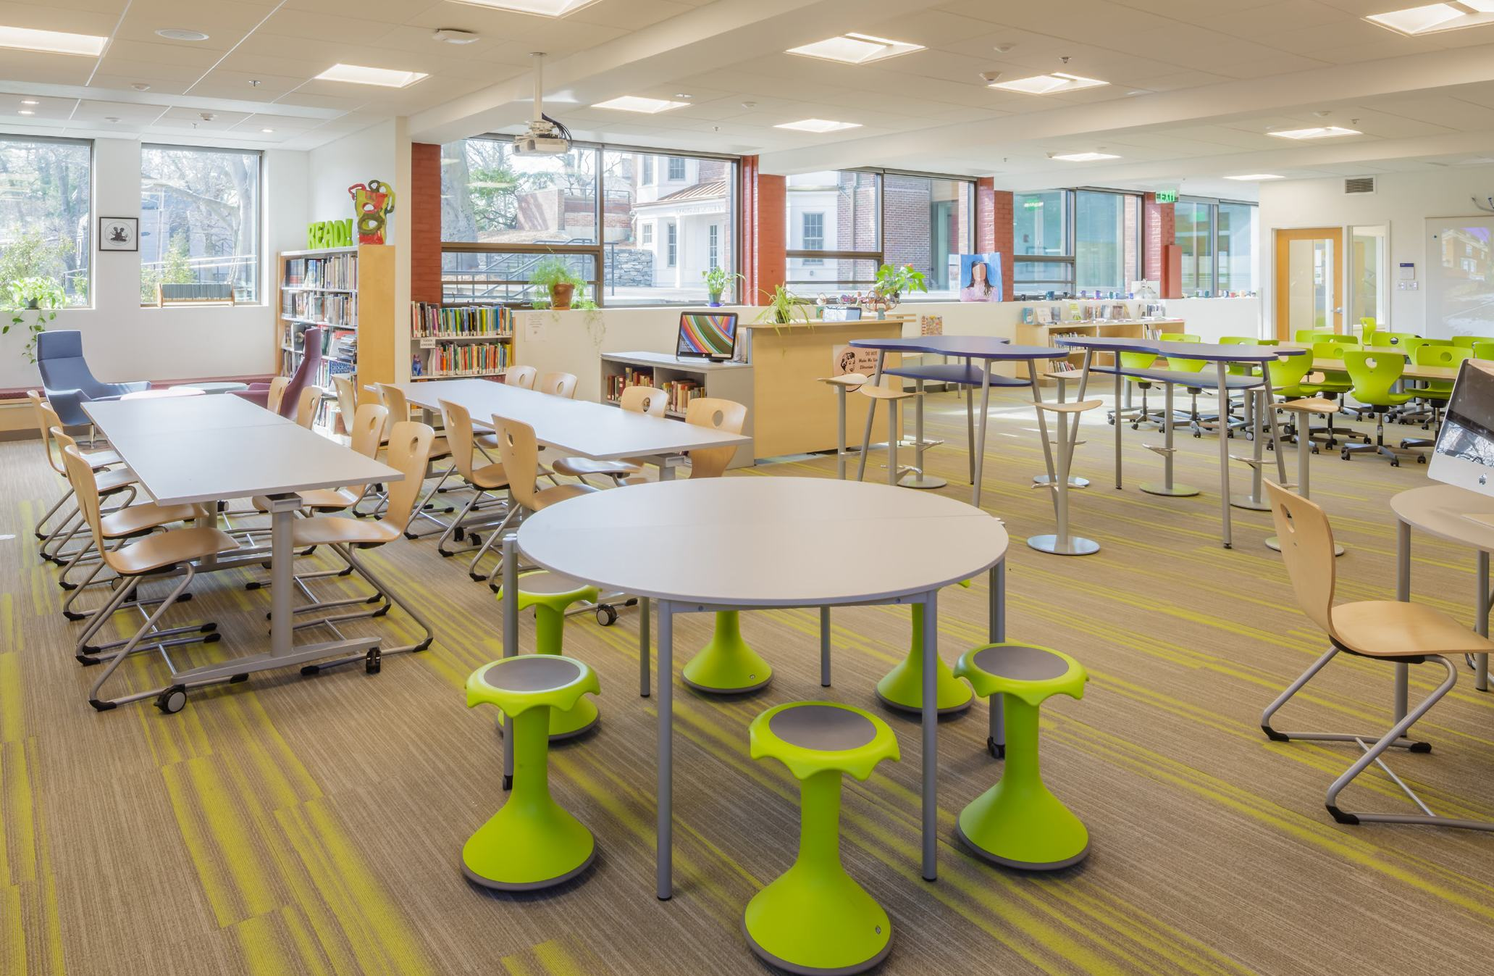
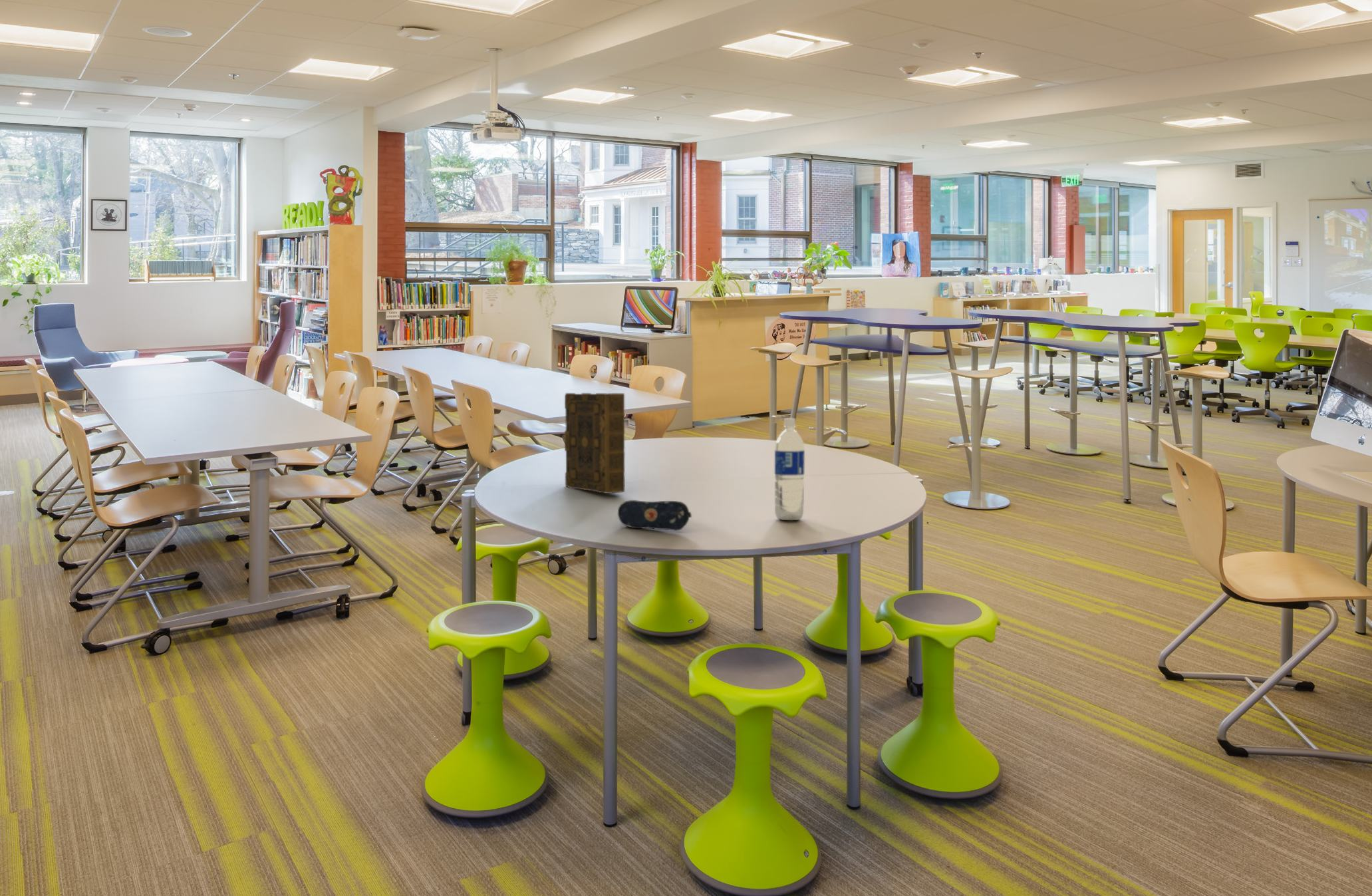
+ book [564,392,625,494]
+ pencil case [617,500,692,531]
+ water bottle [774,418,805,521]
